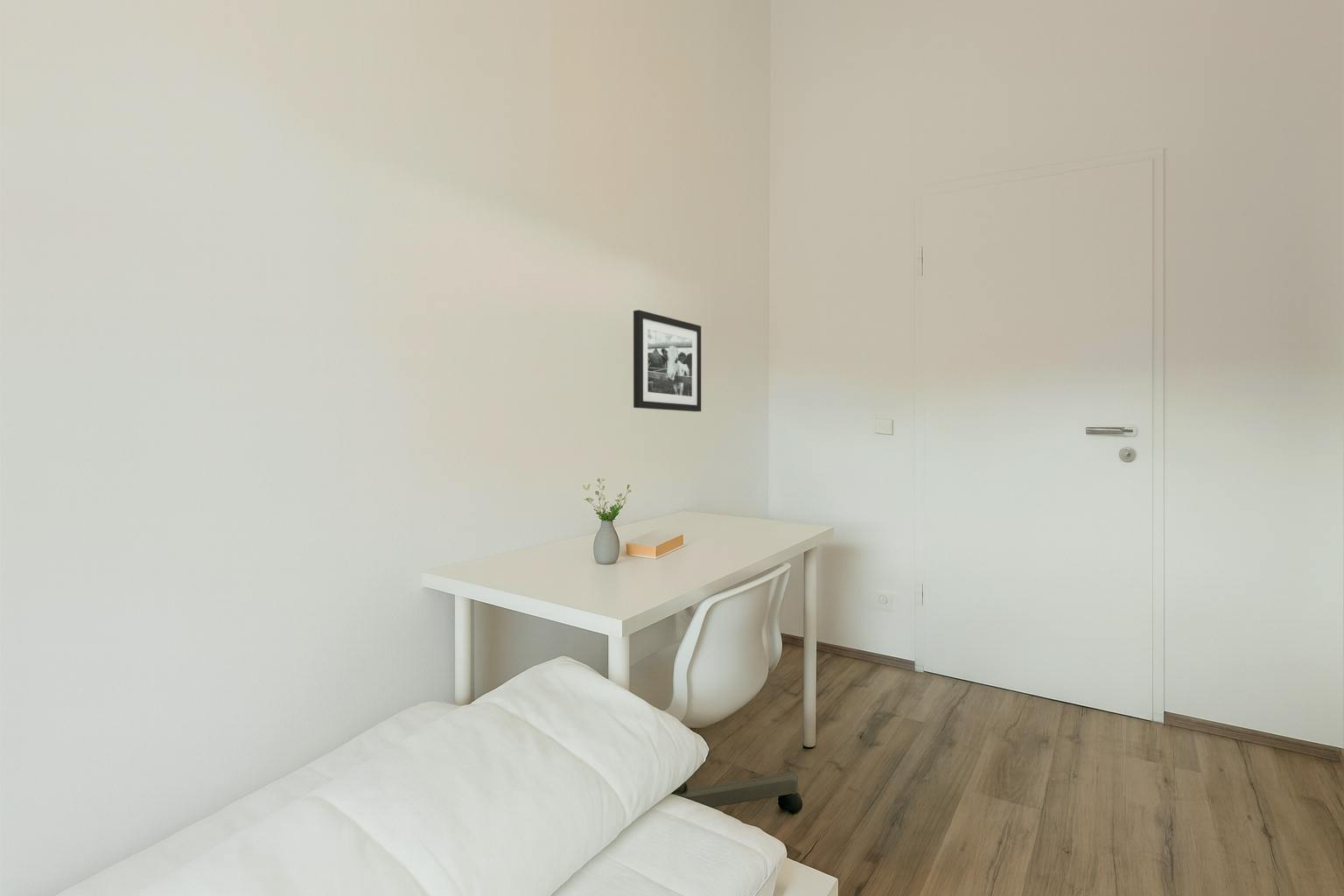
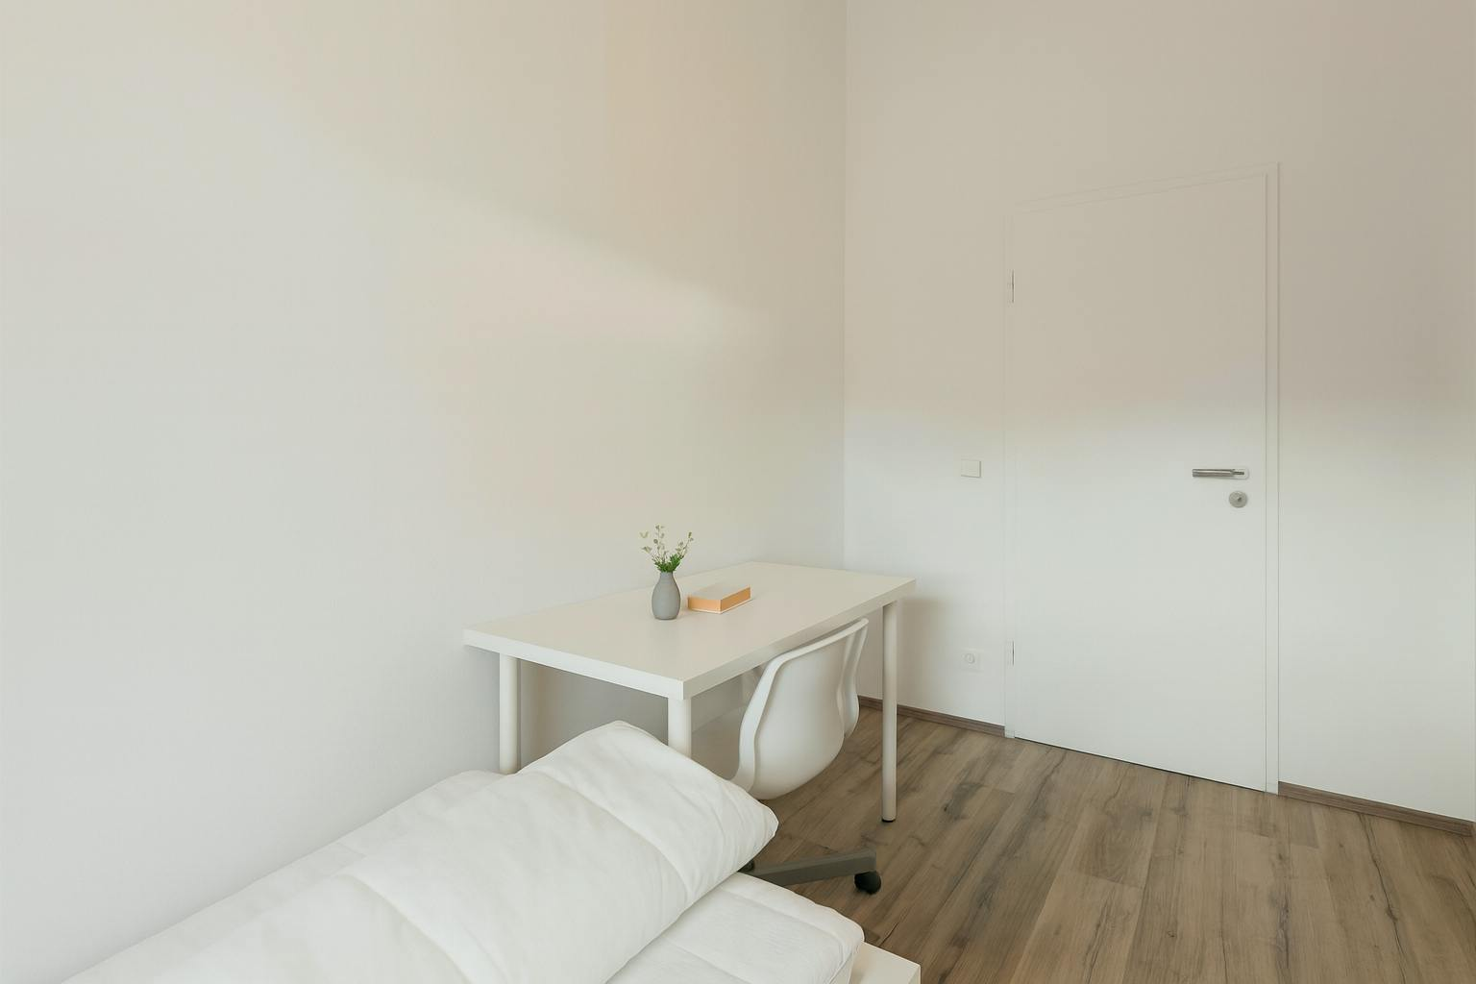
- picture frame [633,309,702,412]
